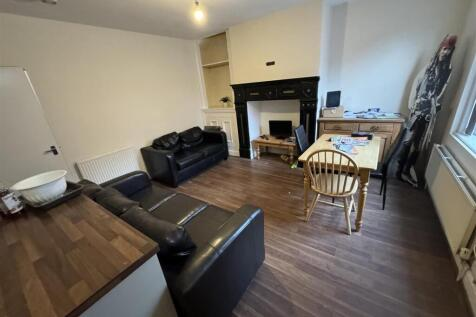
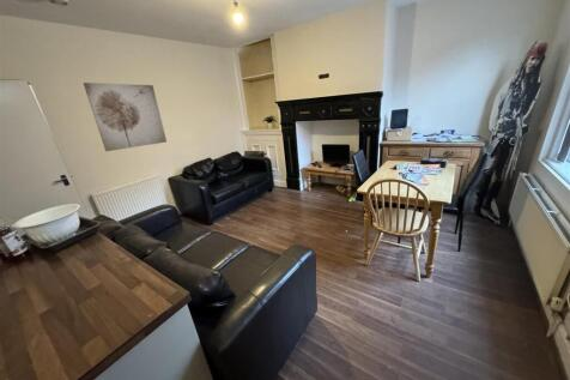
+ wall art [83,82,168,152]
